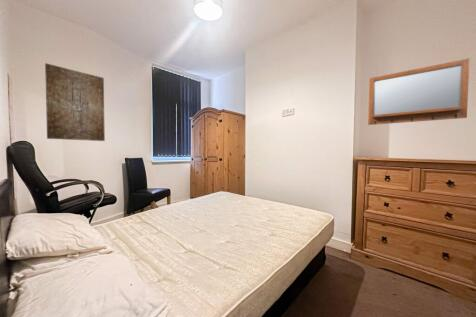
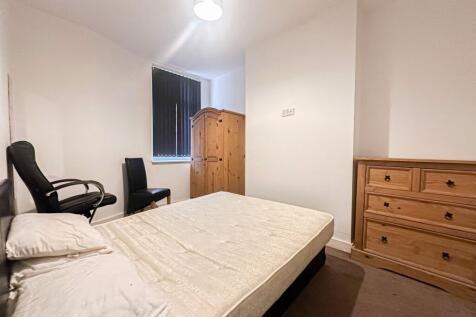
- home mirror [367,57,470,126]
- wall art [44,62,106,142]
